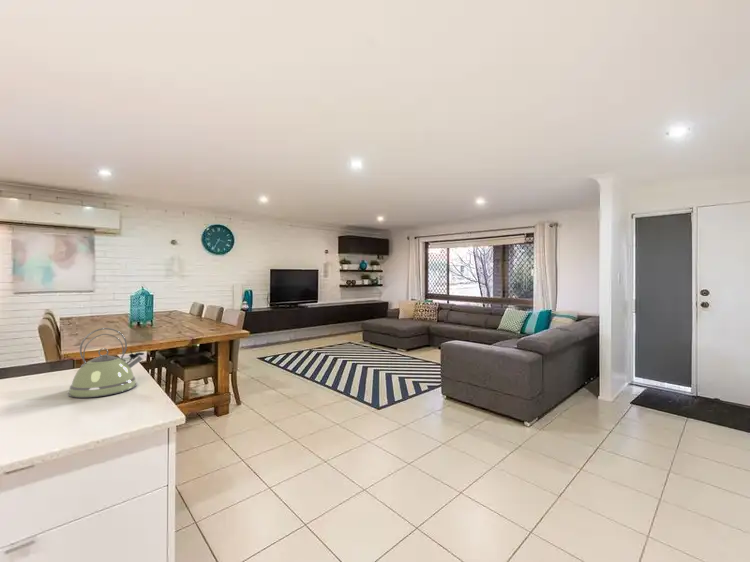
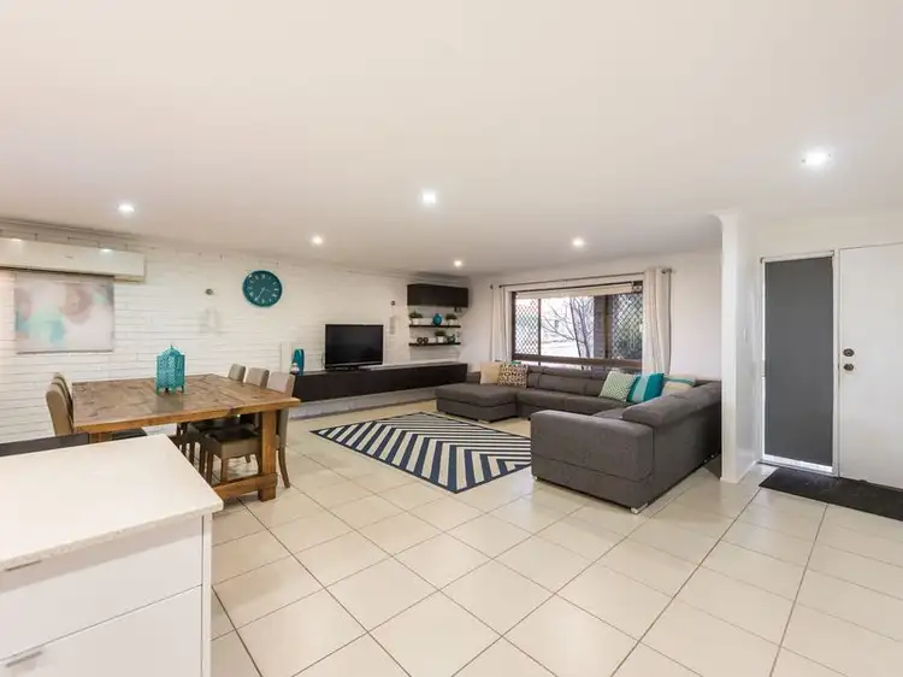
- kettle [67,327,145,399]
